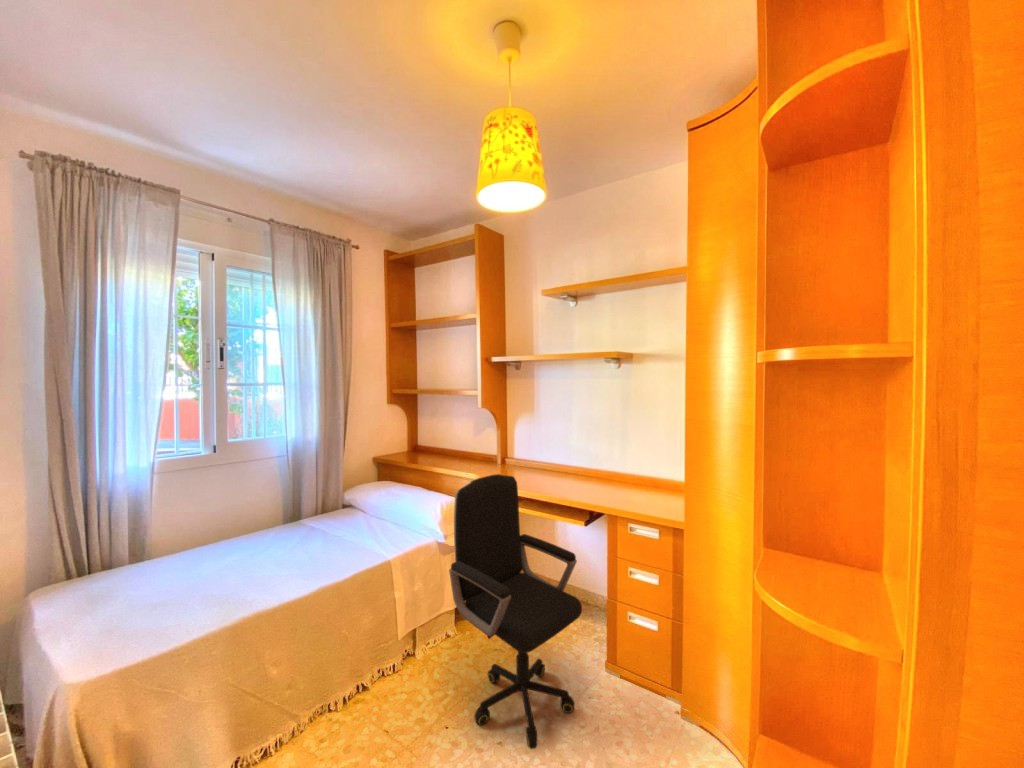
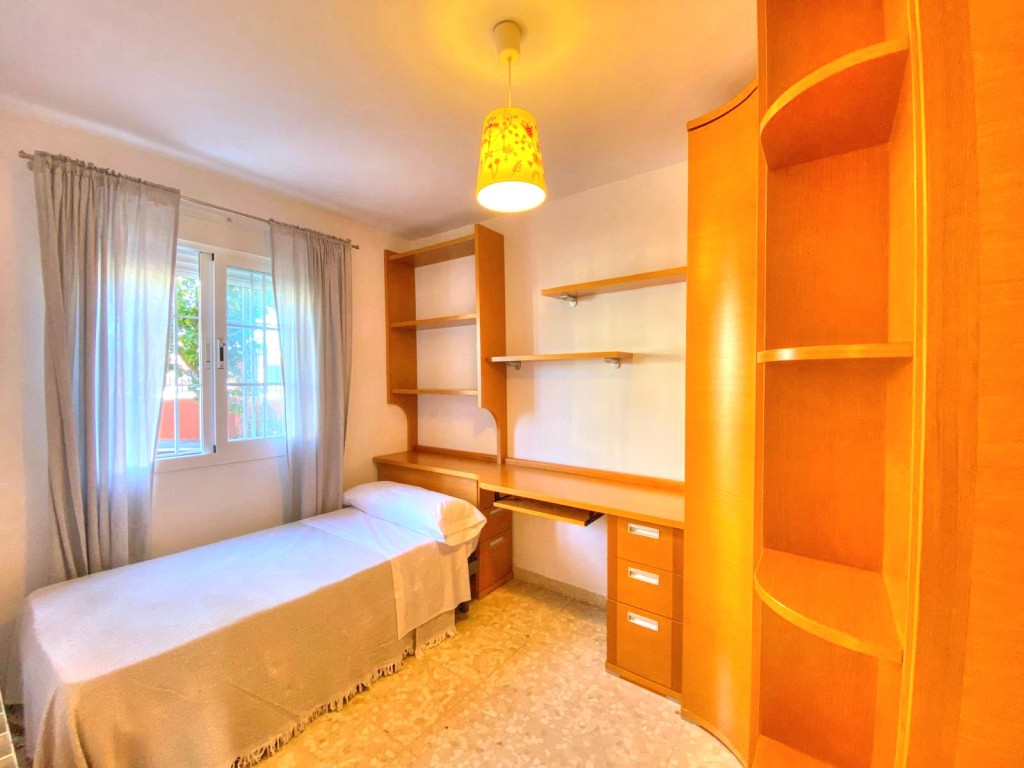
- office chair [448,473,583,750]
